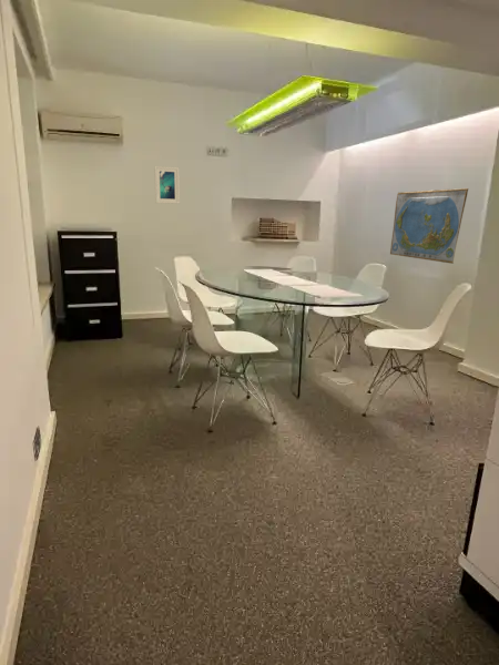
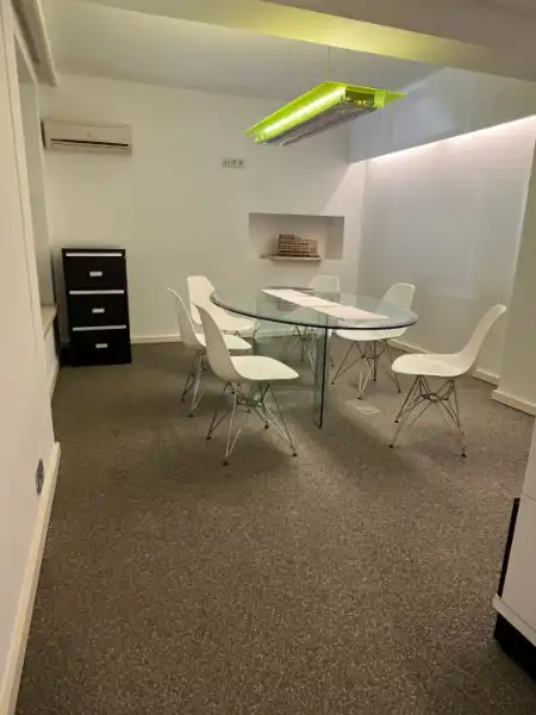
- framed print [153,165,181,205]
- world map [389,187,469,265]
